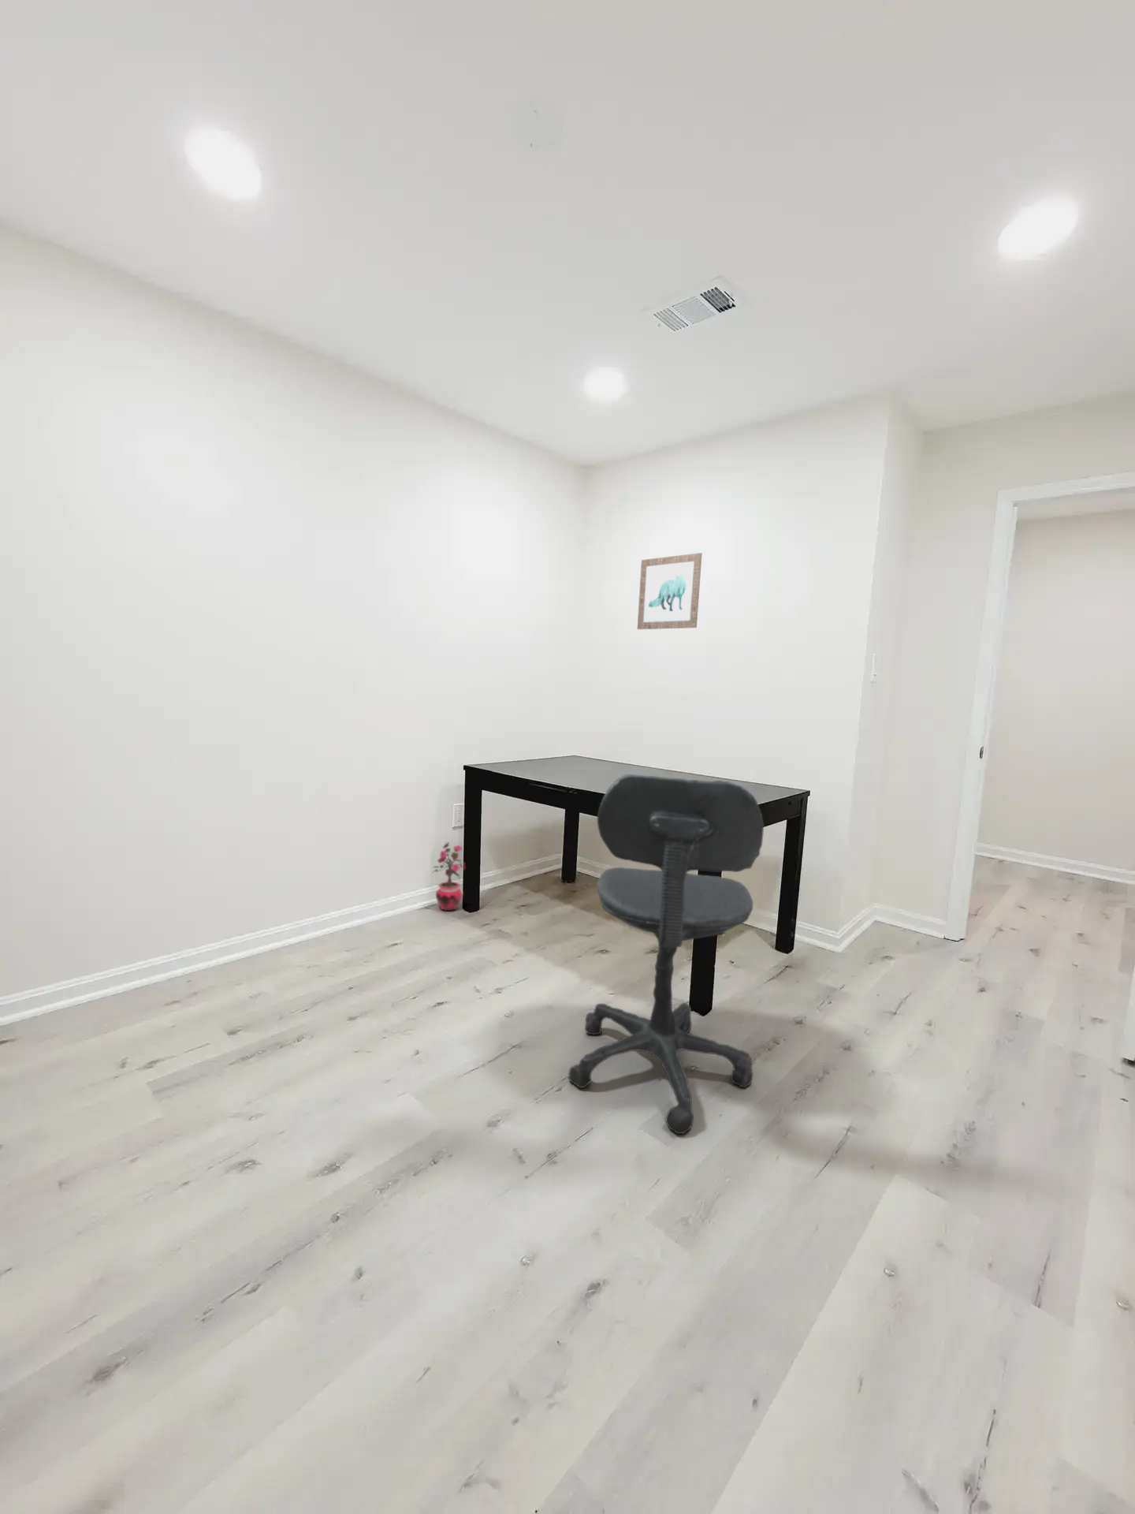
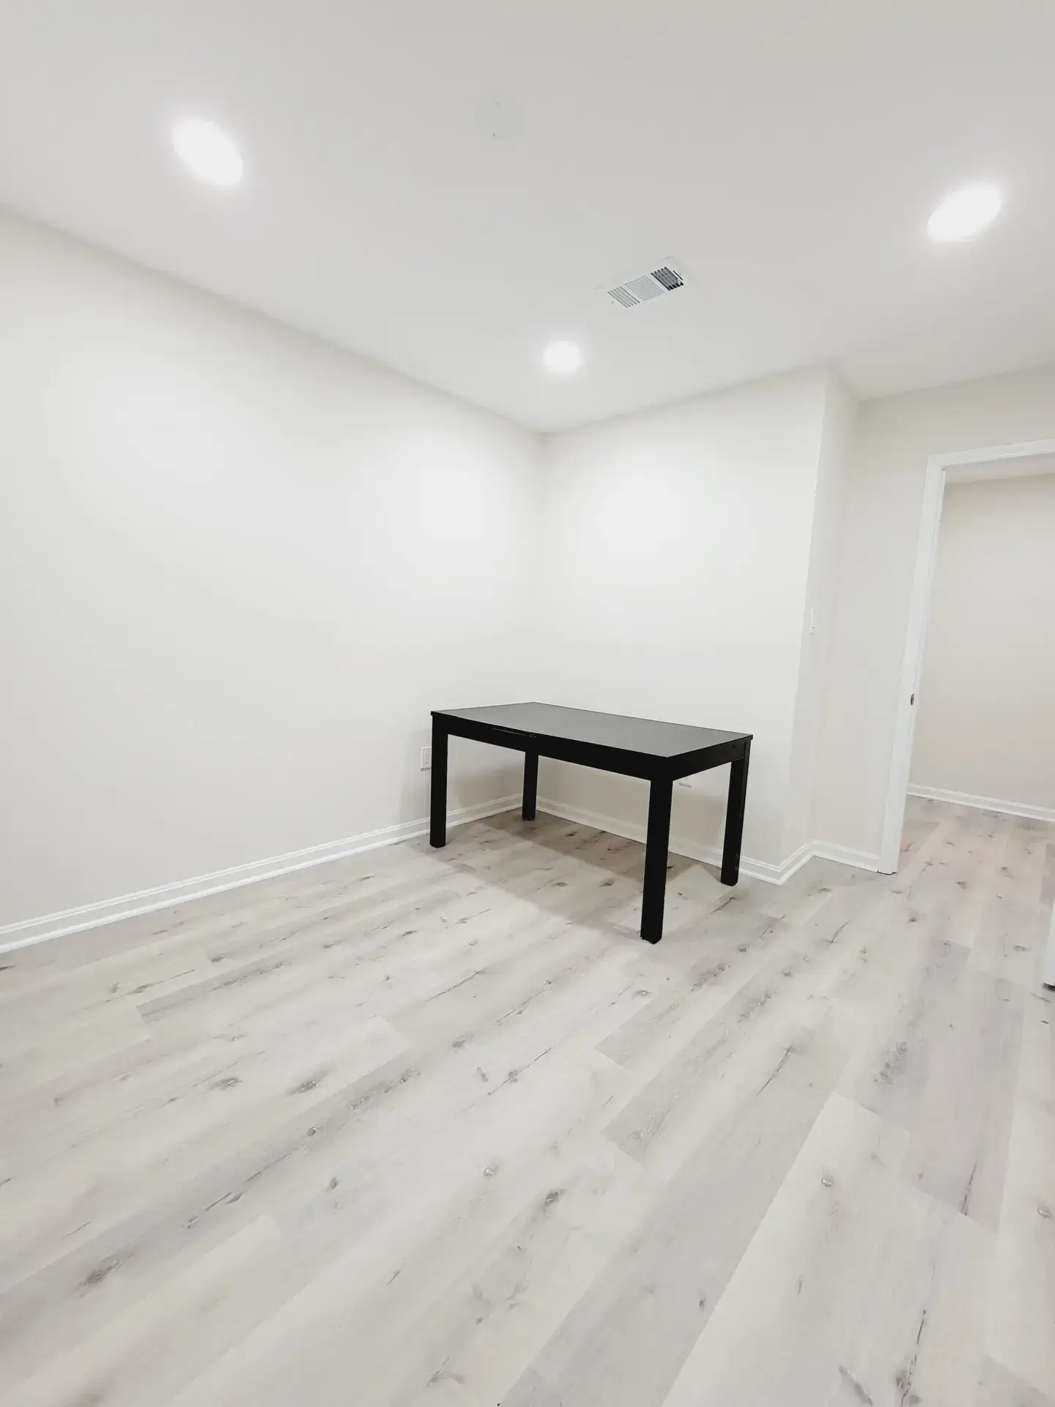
- potted plant [432,842,465,912]
- wall art [637,552,703,631]
- office chair [568,774,764,1135]
